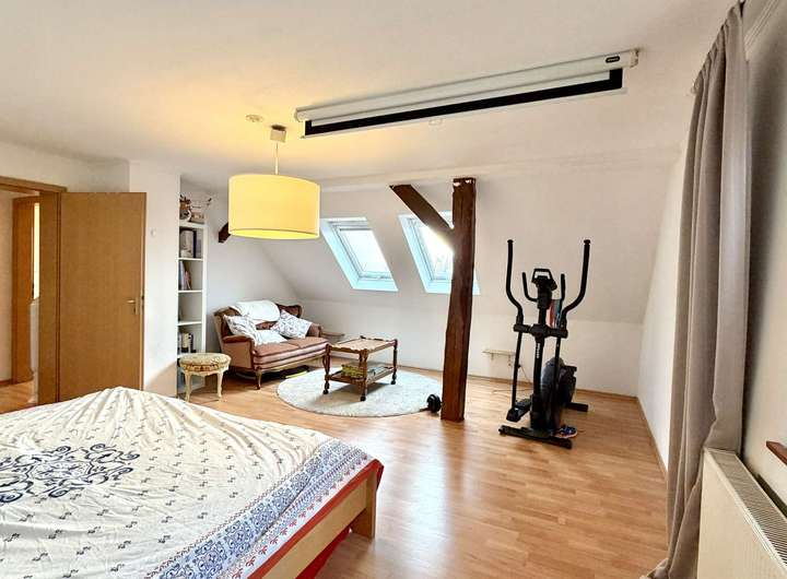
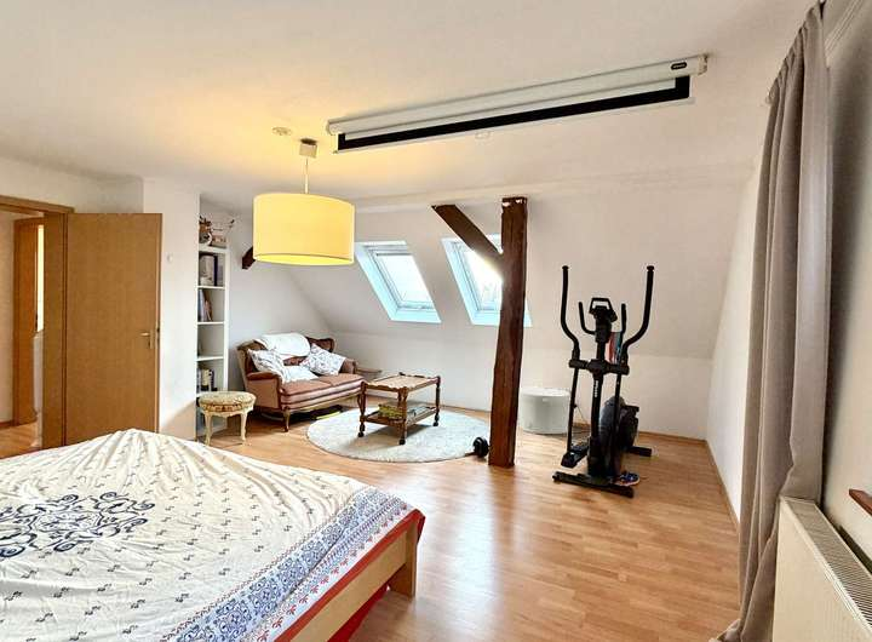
+ trash can [516,386,570,435]
